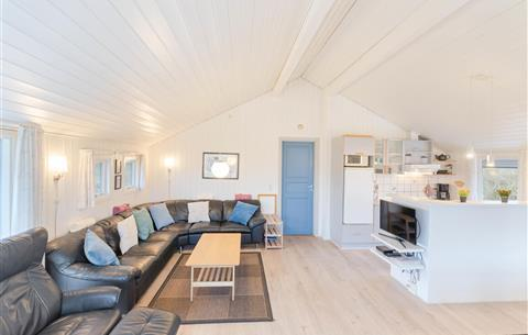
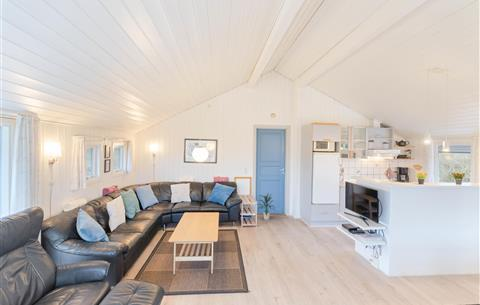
+ indoor plant [257,192,276,221]
